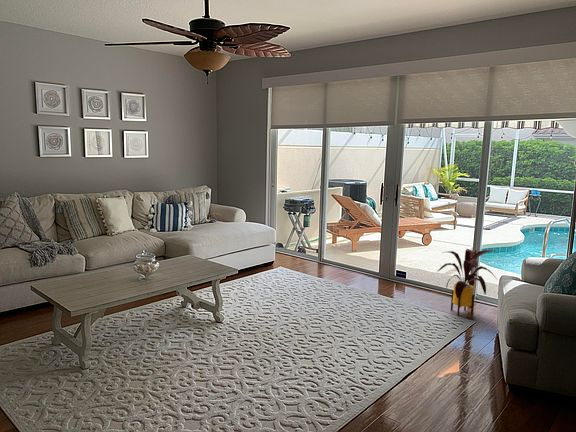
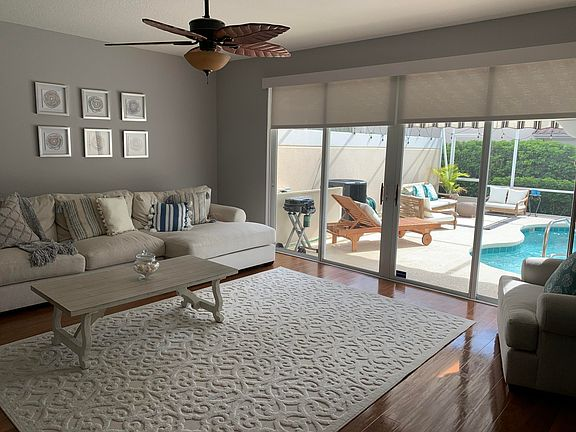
- house plant [436,248,498,316]
